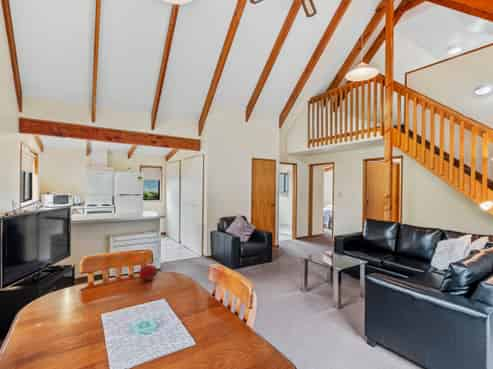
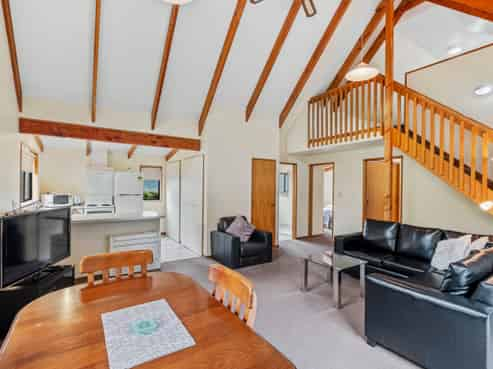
- fruit [138,264,159,282]
